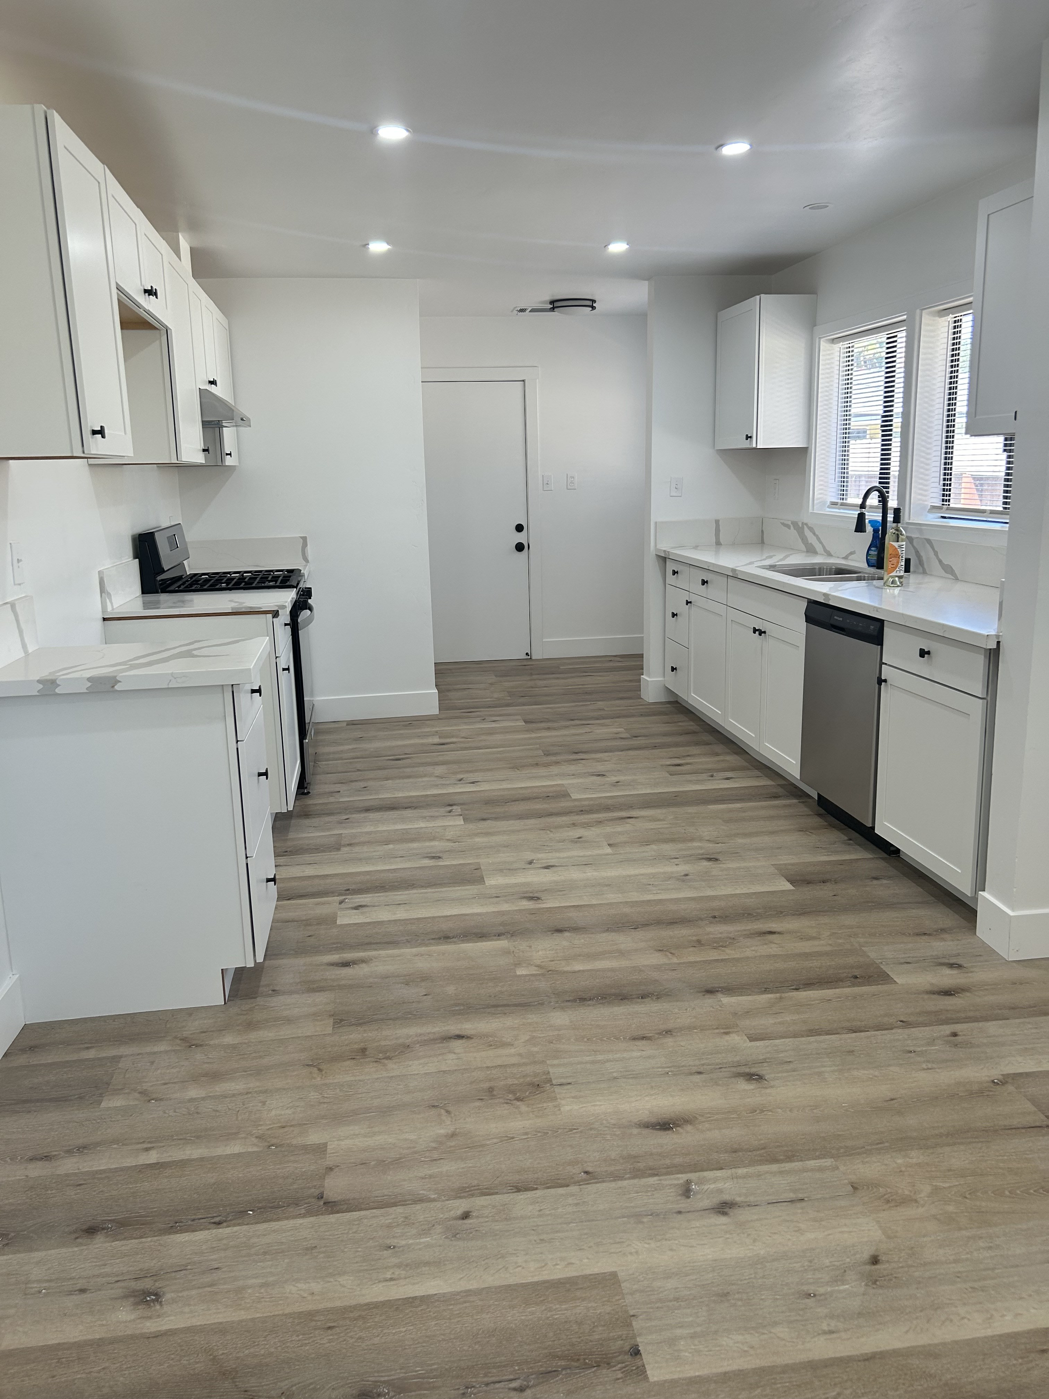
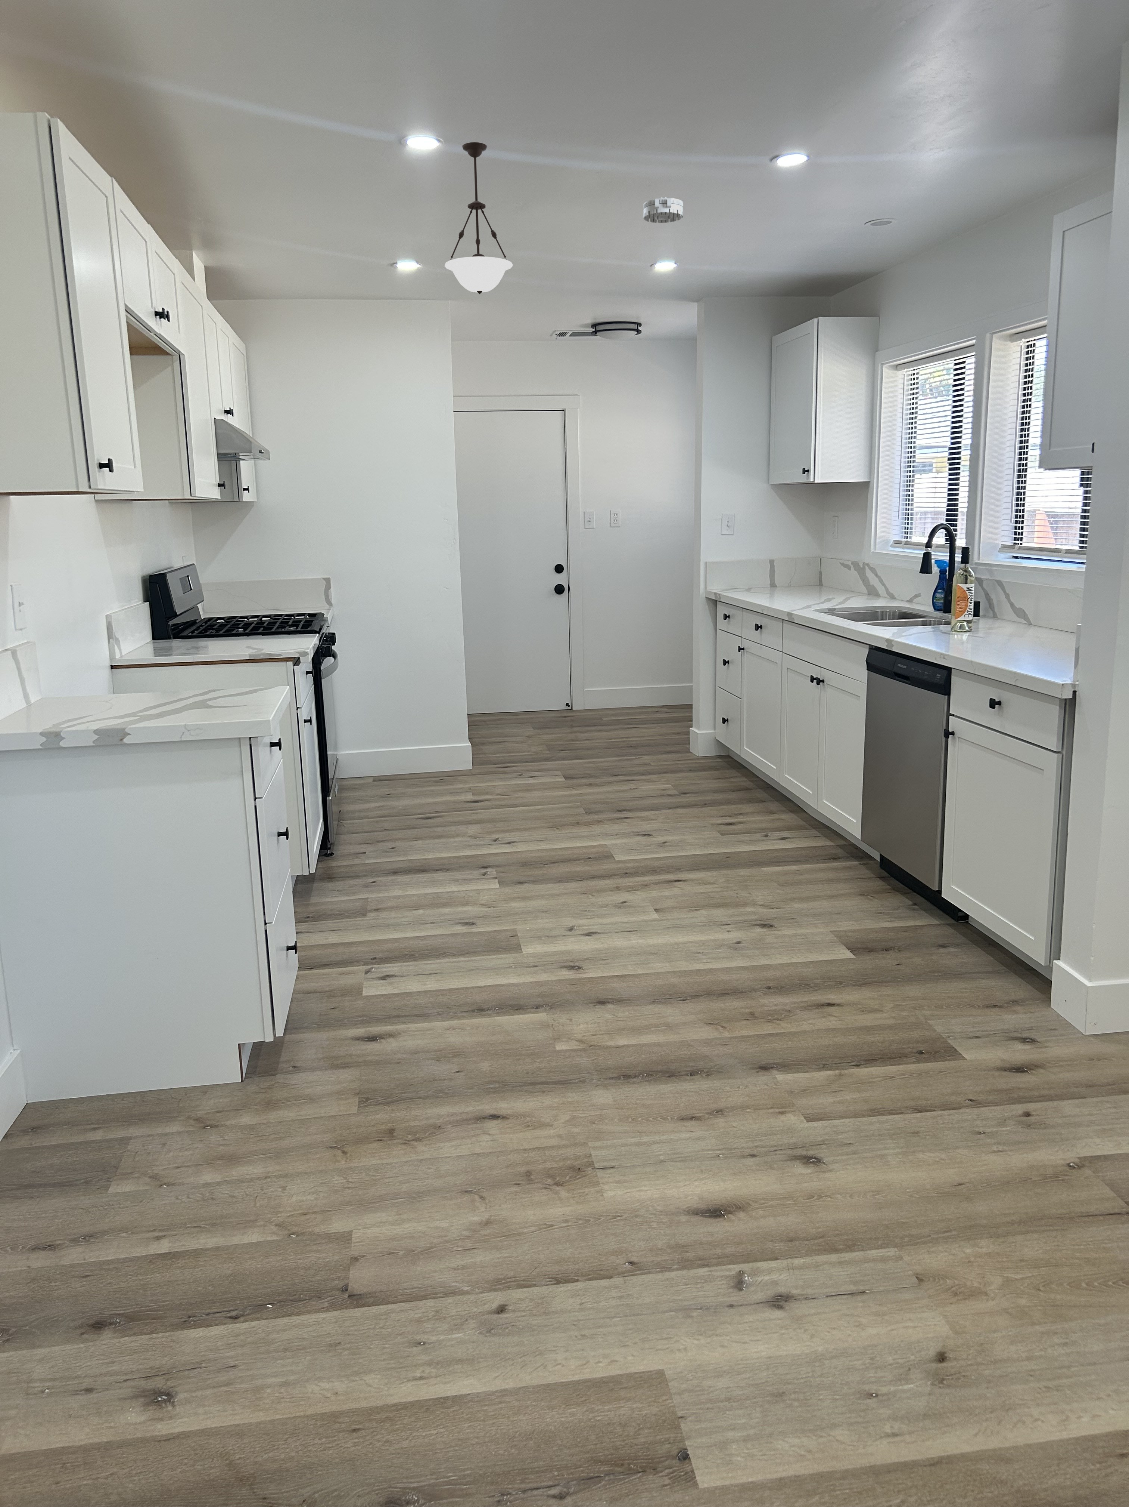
+ smoke detector [643,197,683,223]
+ pendant light [445,142,514,294]
